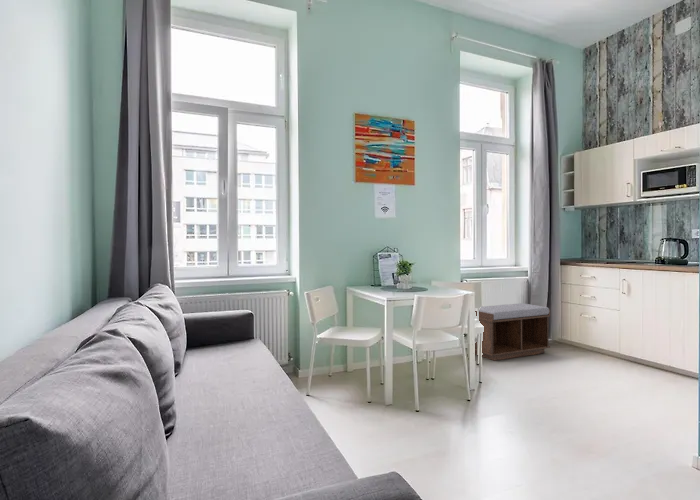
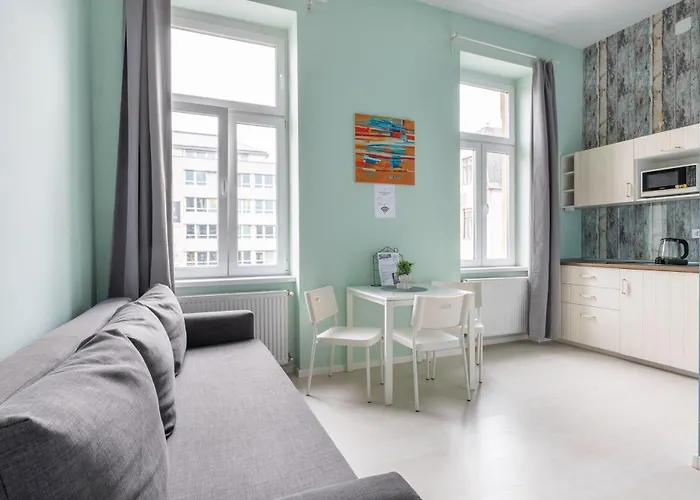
- bench [474,302,551,361]
